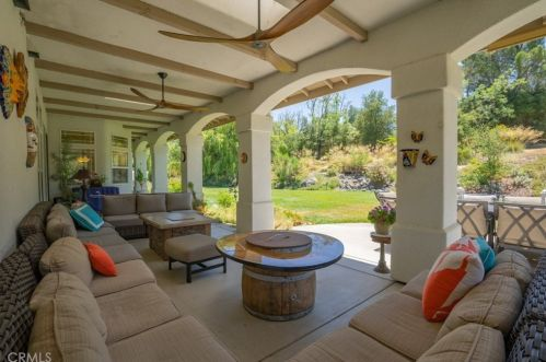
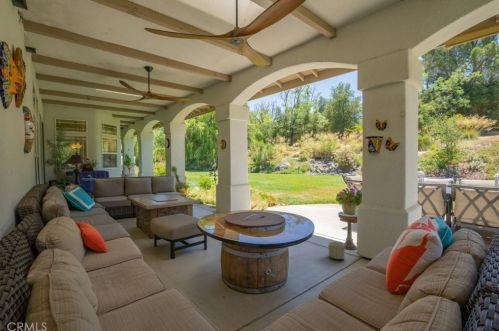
+ planter [327,240,346,261]
